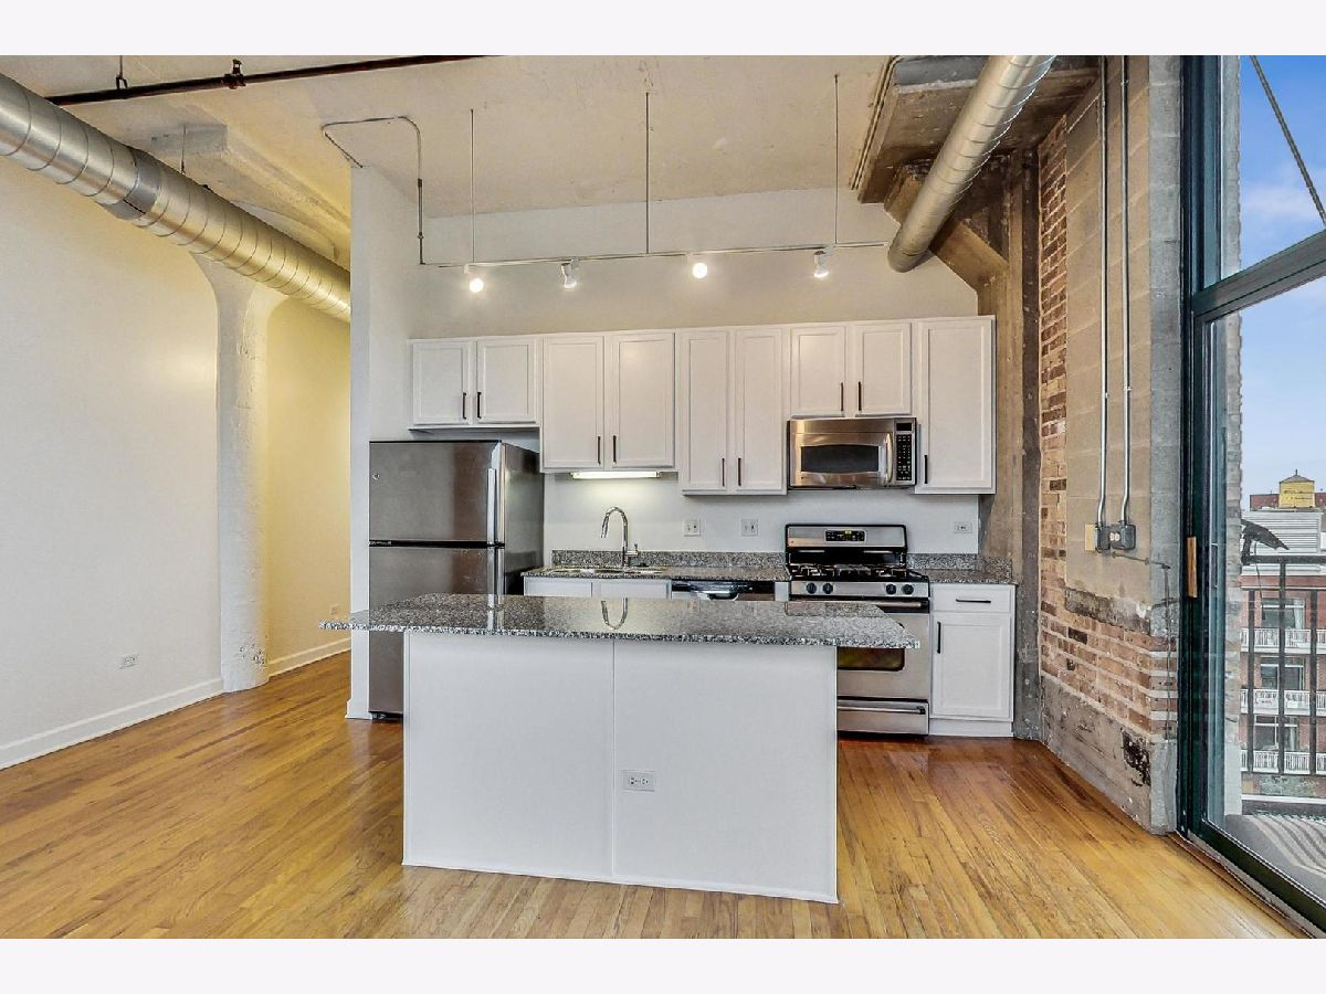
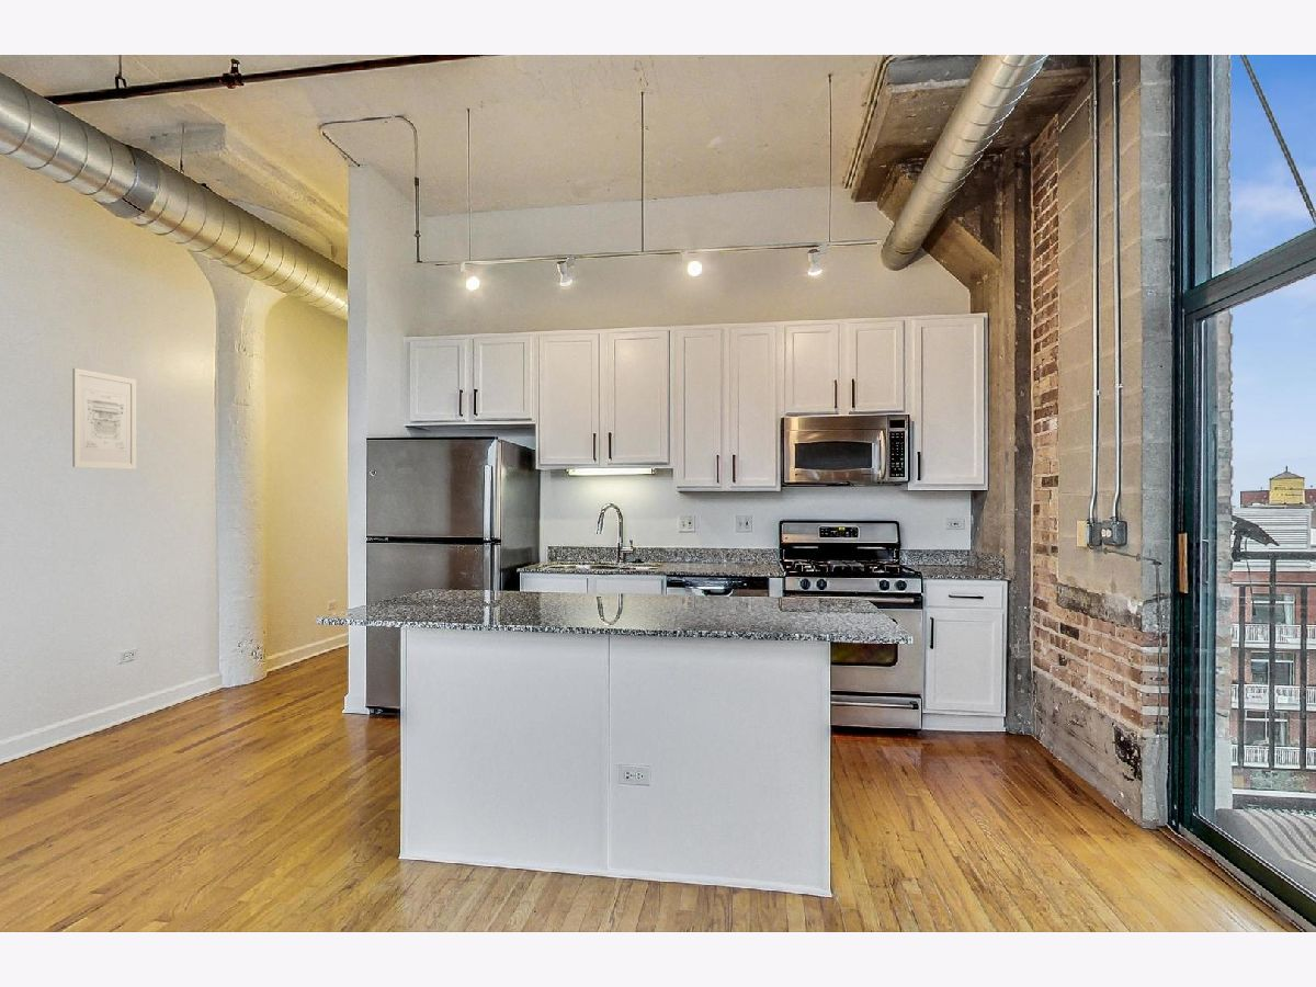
+ wall art [71,367,137,470]
